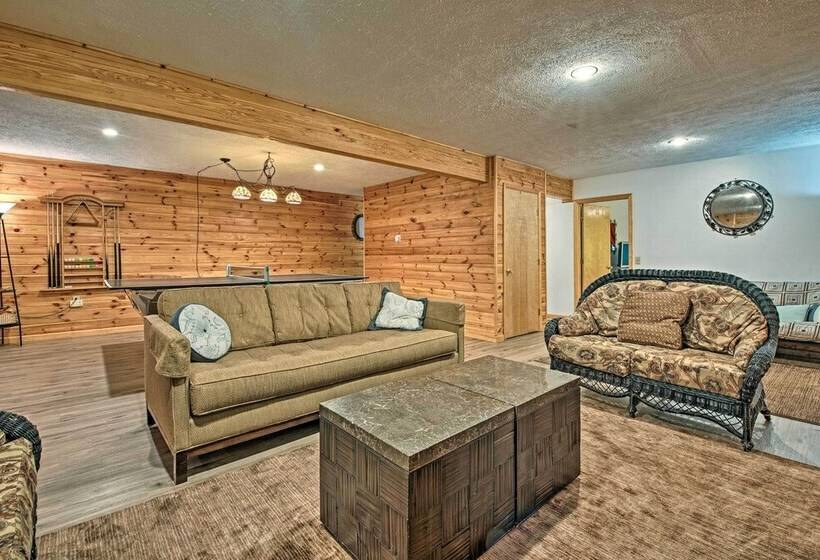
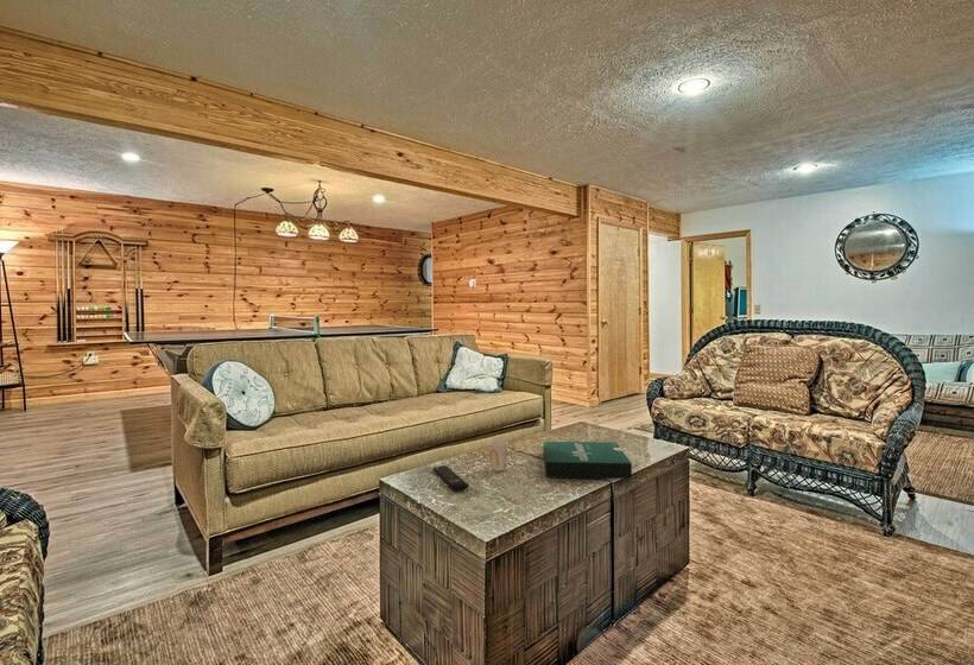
+ remote control [432,464,470,492]
+ pizza box [542,441,633,480]
+ cup [487,438,510,473]
